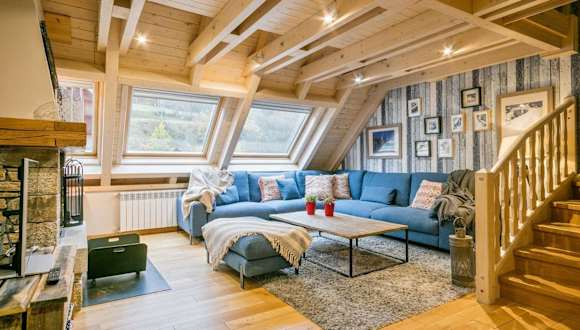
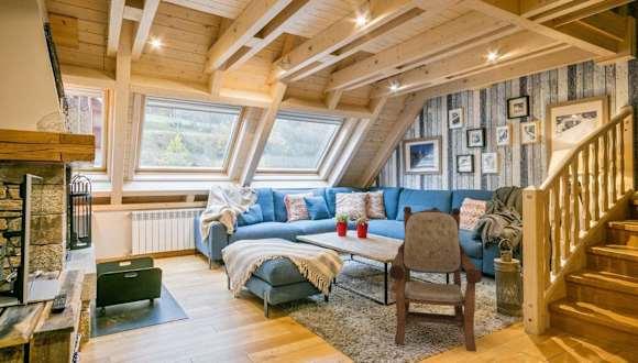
+ armchair [388,206,483,353]
